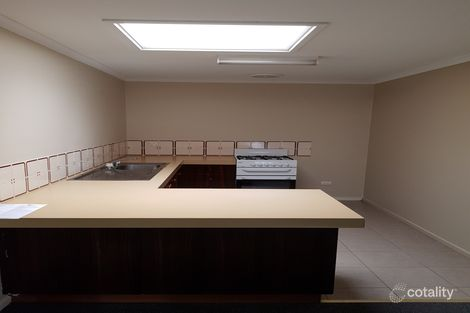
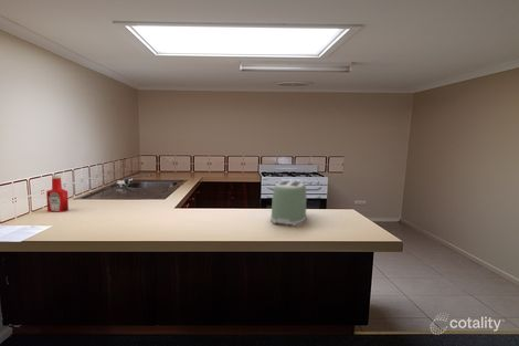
+ soap bottle [45,175,70,213]
+ toaster [269,180,308,227]
